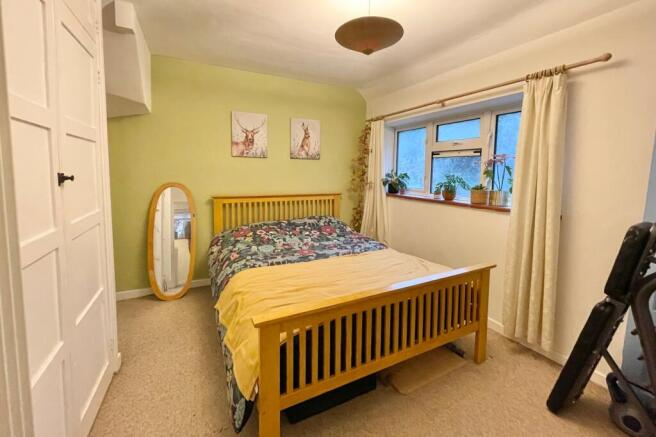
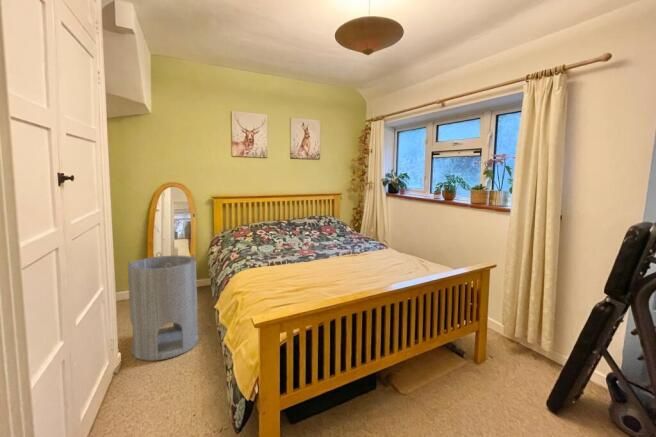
+ cylinder [127,251,199,362]
